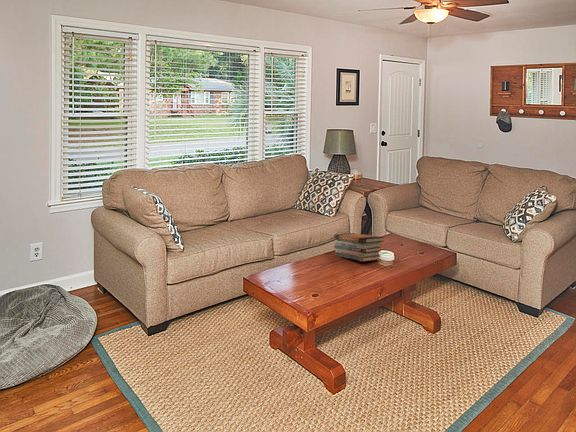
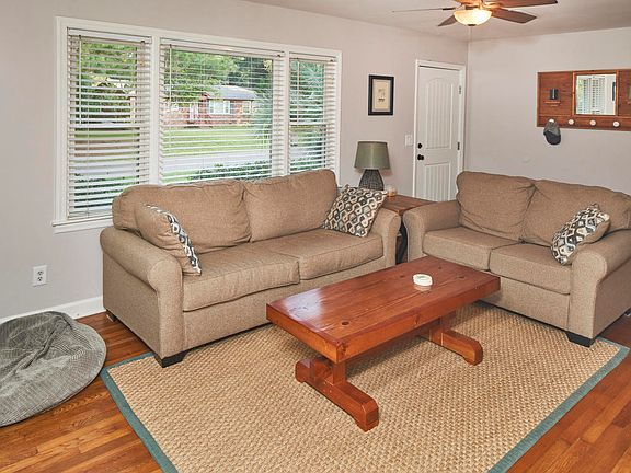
- book stack [333,232,385,263]
